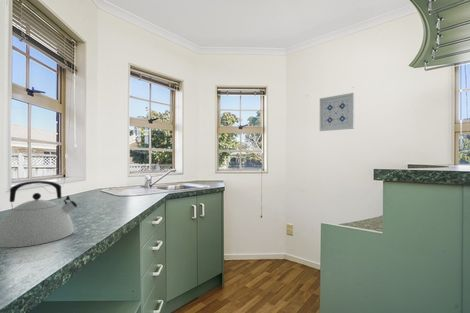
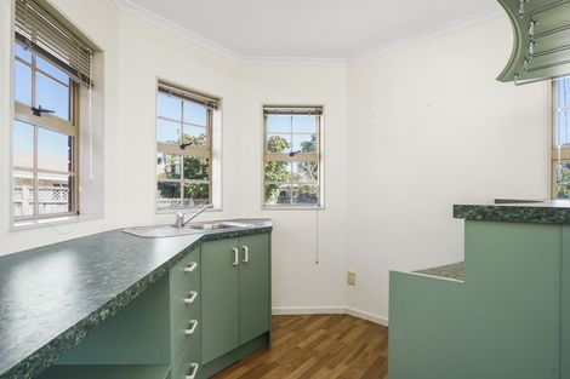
- wall art [319,92,356,132]
- kettle [0,180,78,249]
